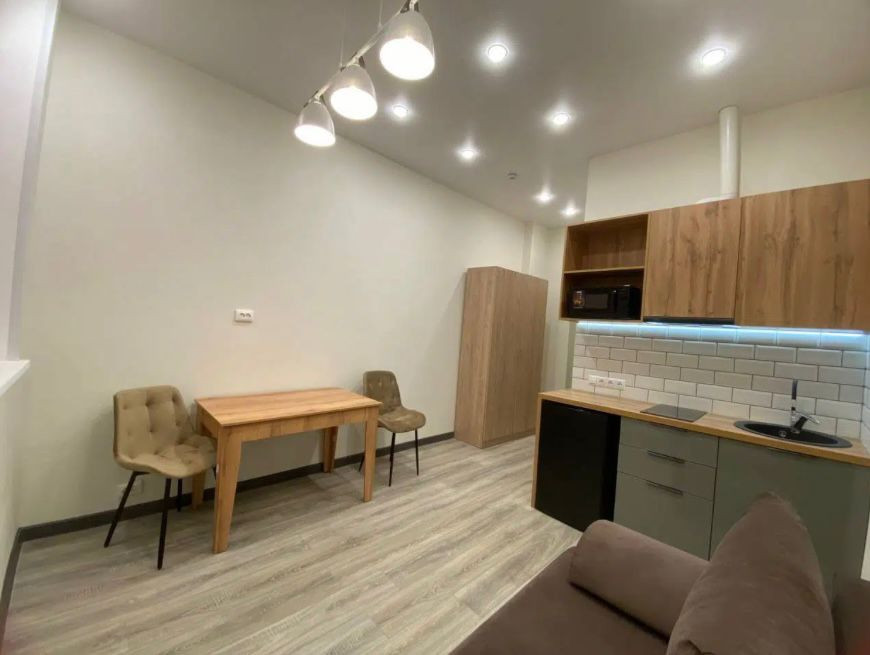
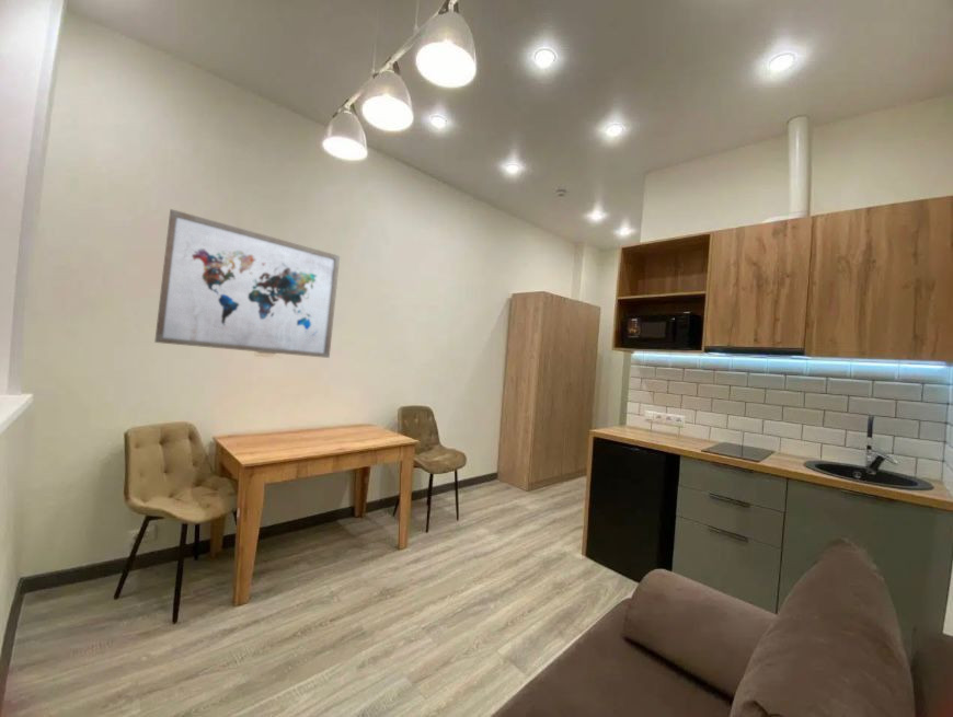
+ wall art [153,208,341,359]
